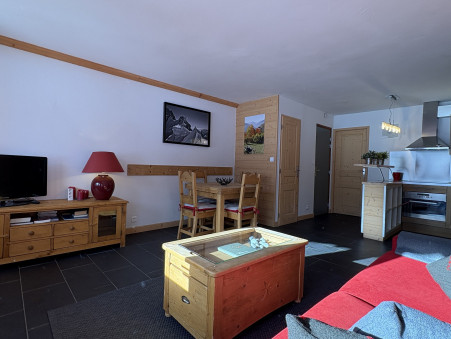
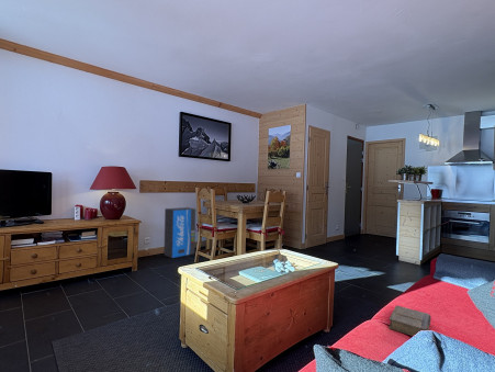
+ air purifier [162,206,196,259]
+ book [387,305,432,337]
